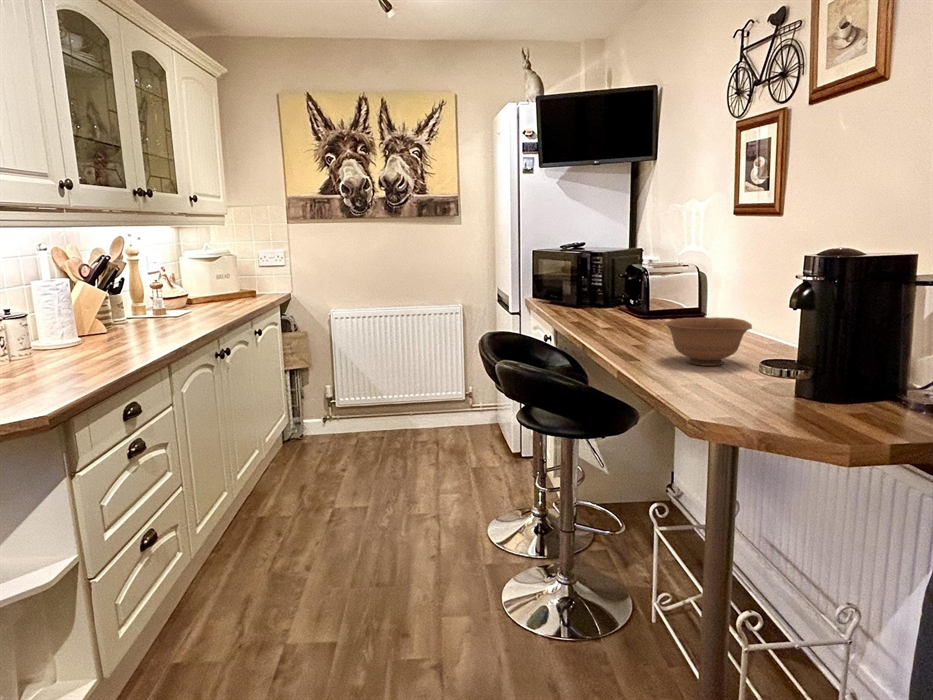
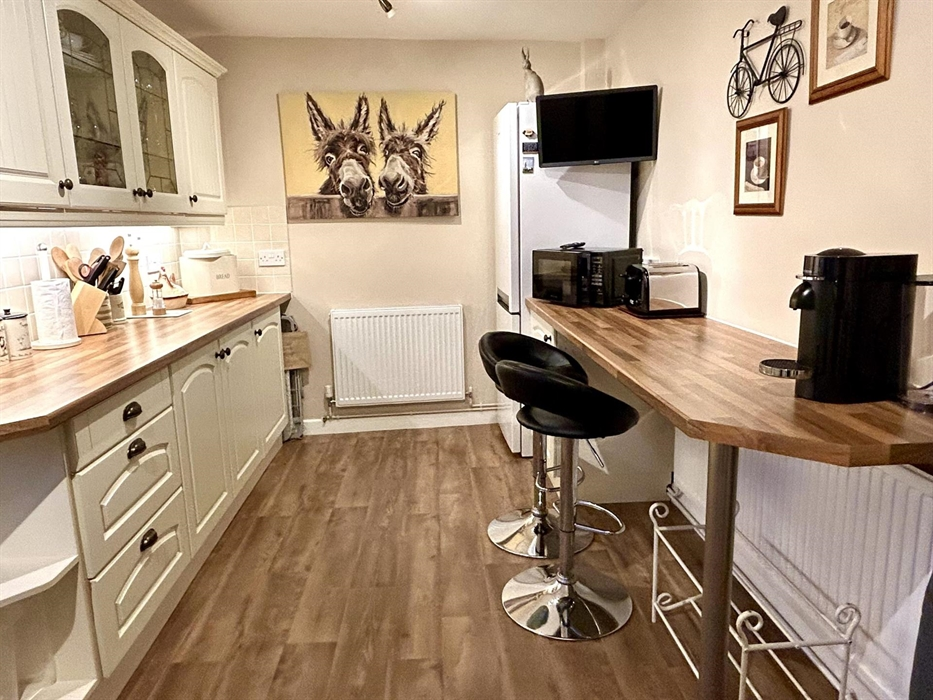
- bowl [662,316,753,367]
